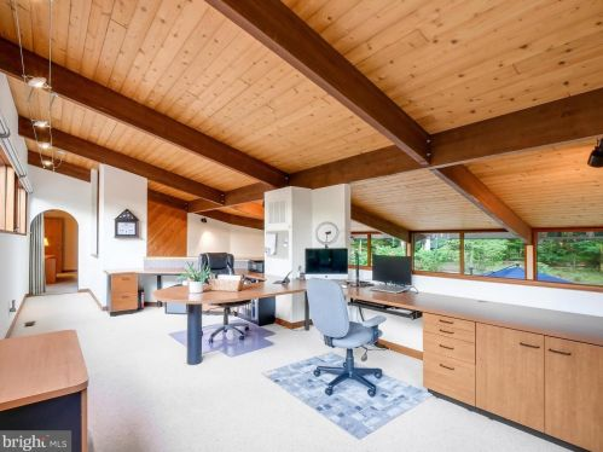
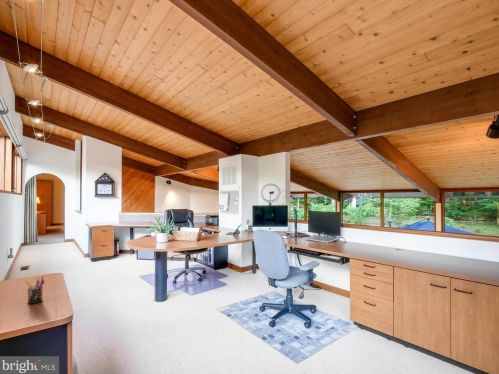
+ pen holder [24,275,46,305]
